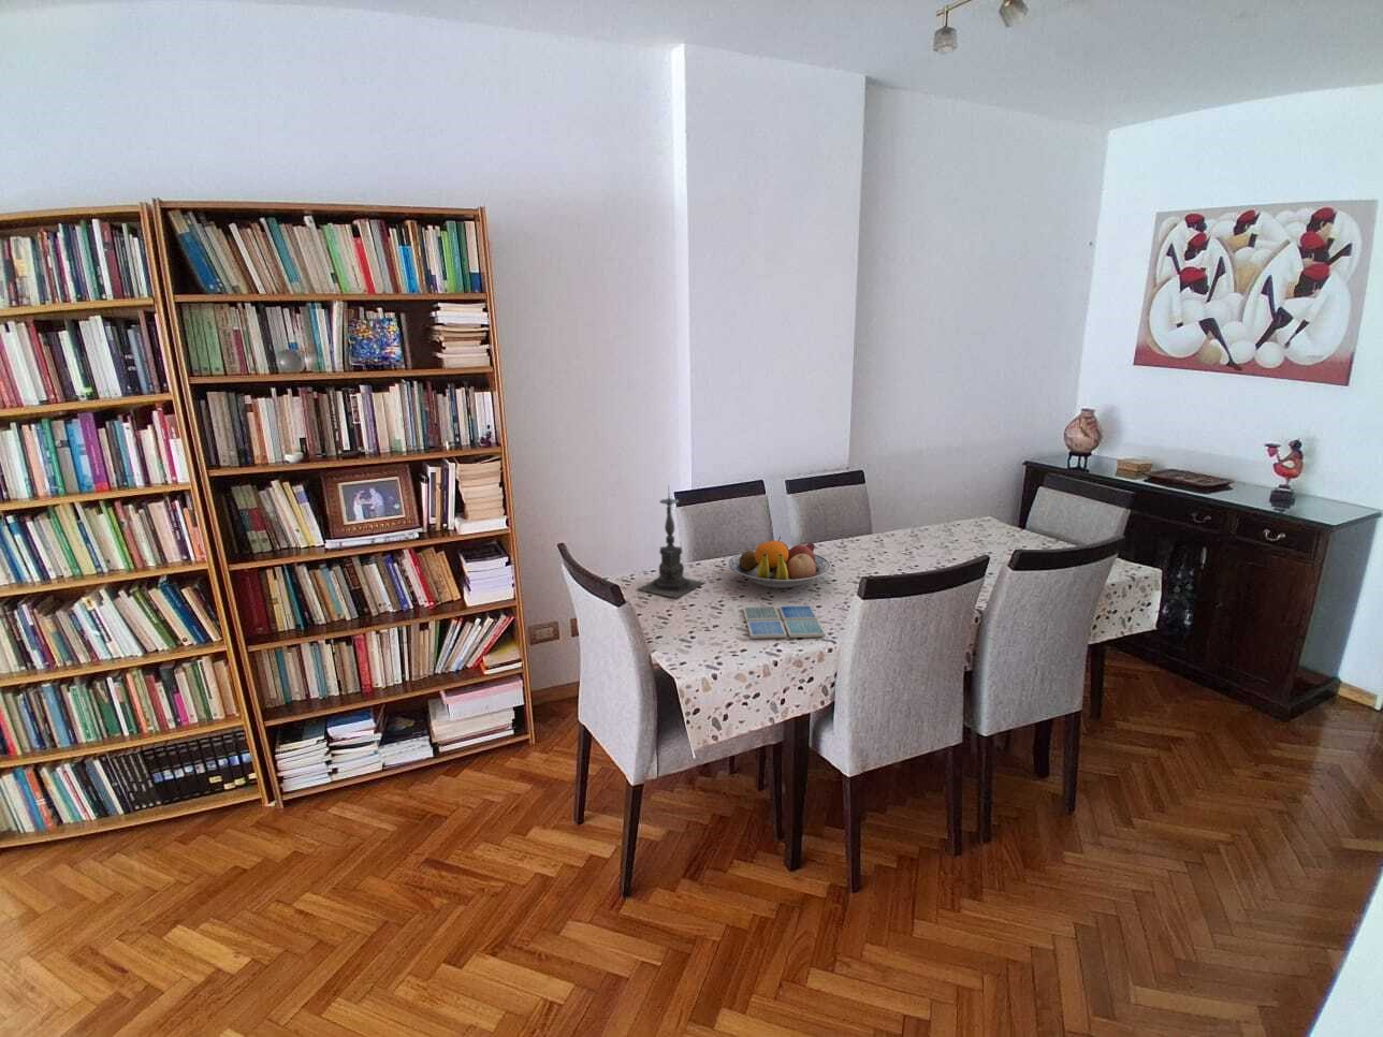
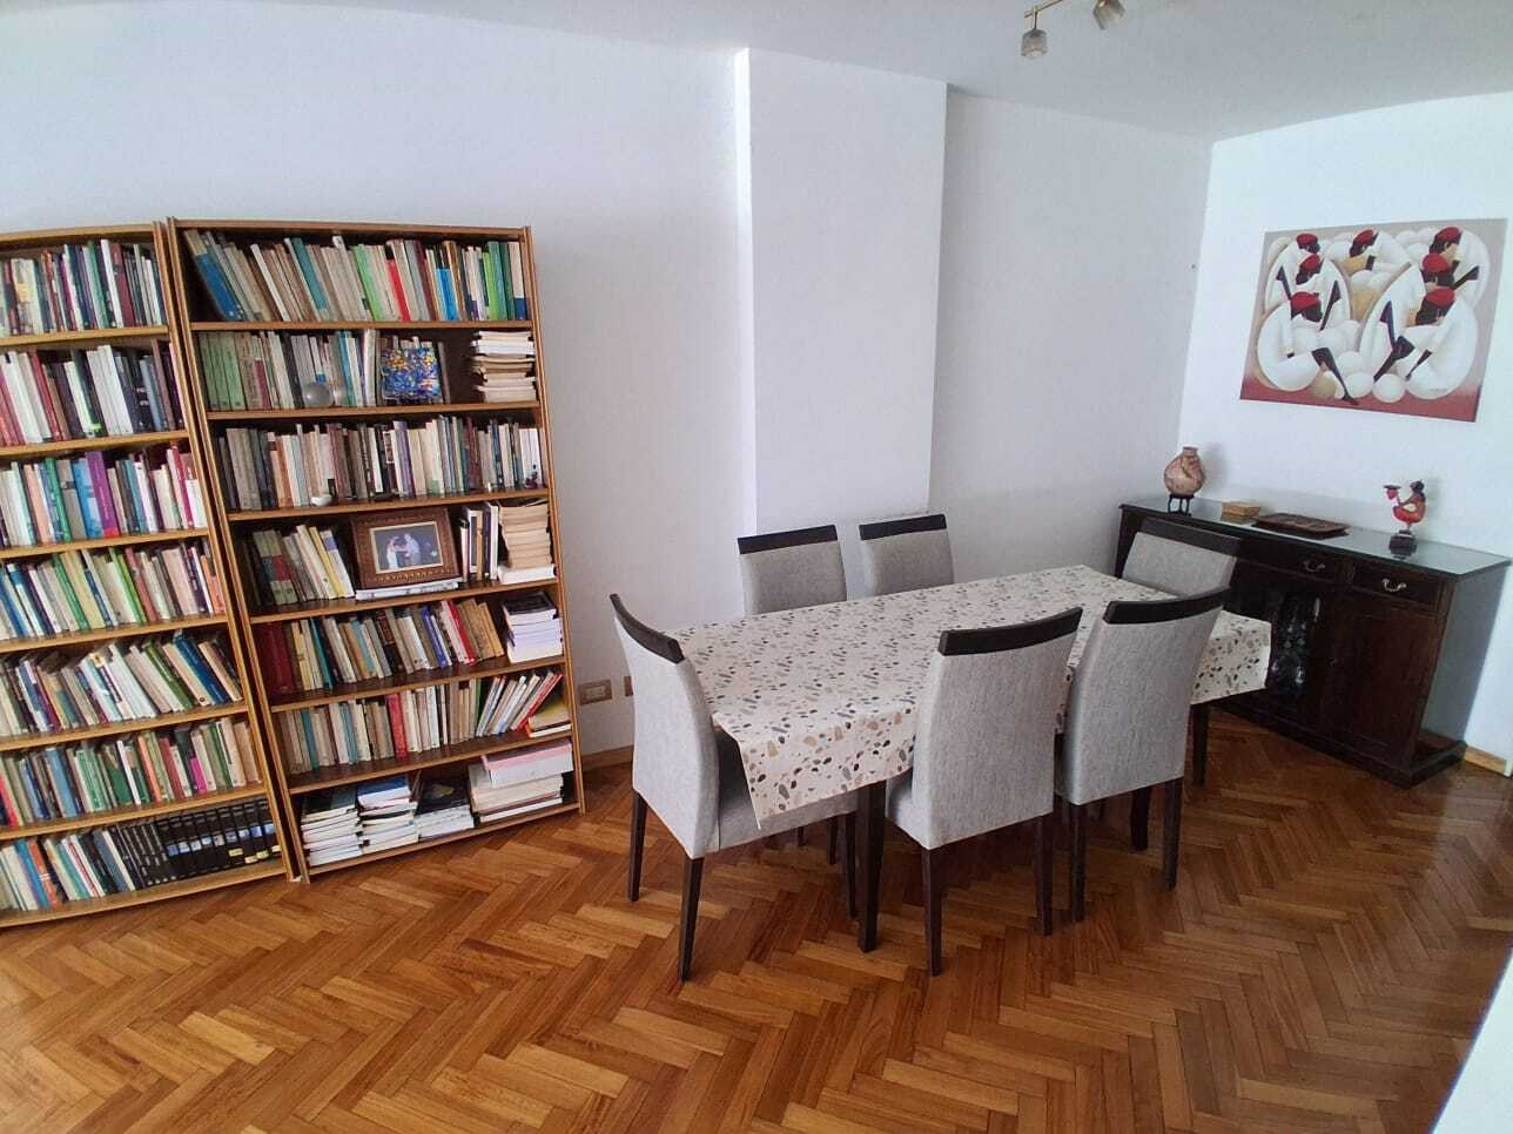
- drink coaster [742,605,827,639]
- candle holder [637,486,707,599]
- fruit bowl [729,536,832,589]
